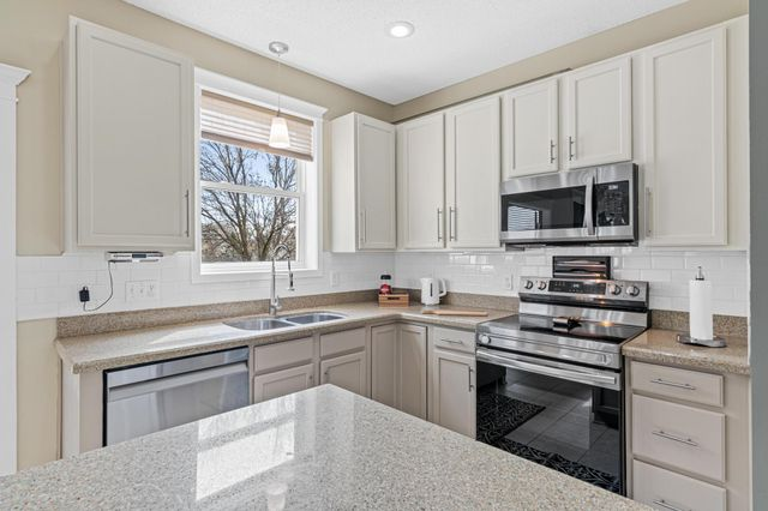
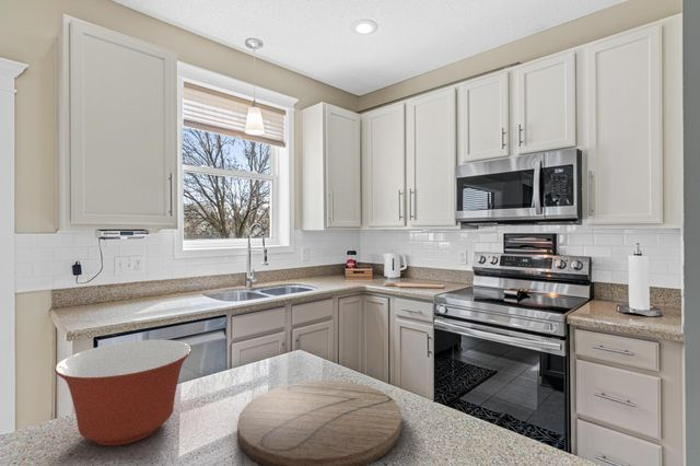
+ cutting board [236,380,402,466]
+ mixing bowl [54,339,192,446]
